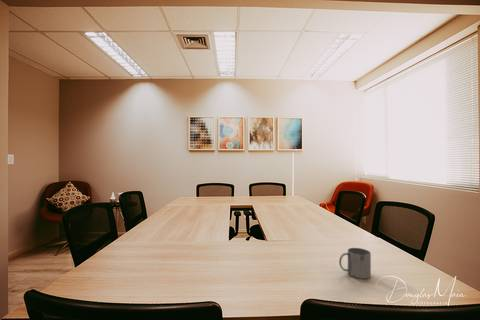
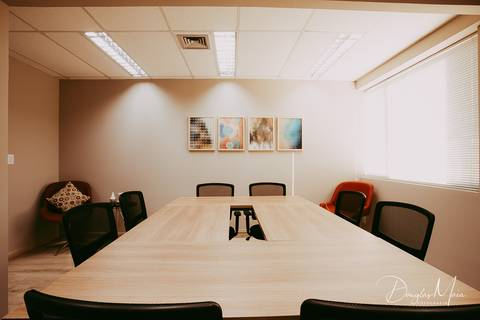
- mug [338,247,372,280]
